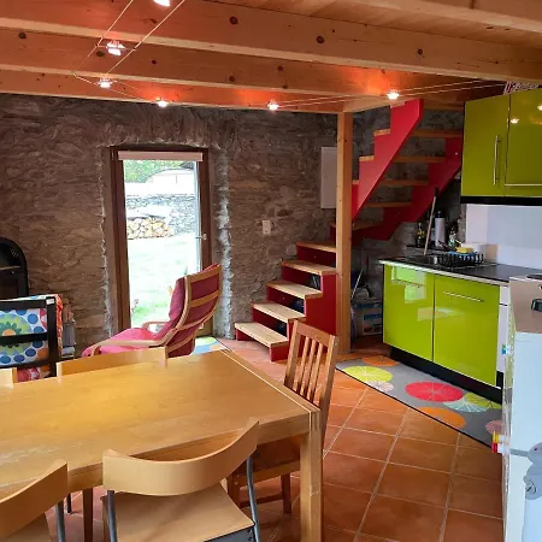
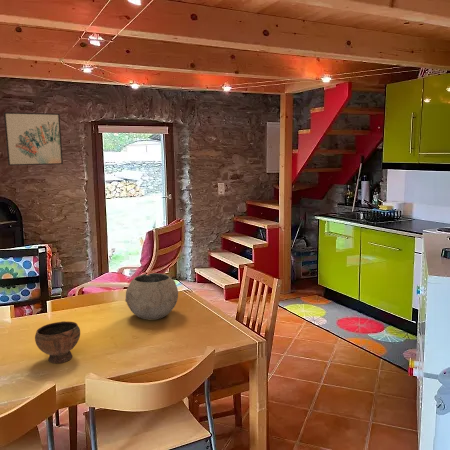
+ bowl [34,320,81,364]
+ bowl [124,272,179,321]
+ wall art [3,111,64,167]
